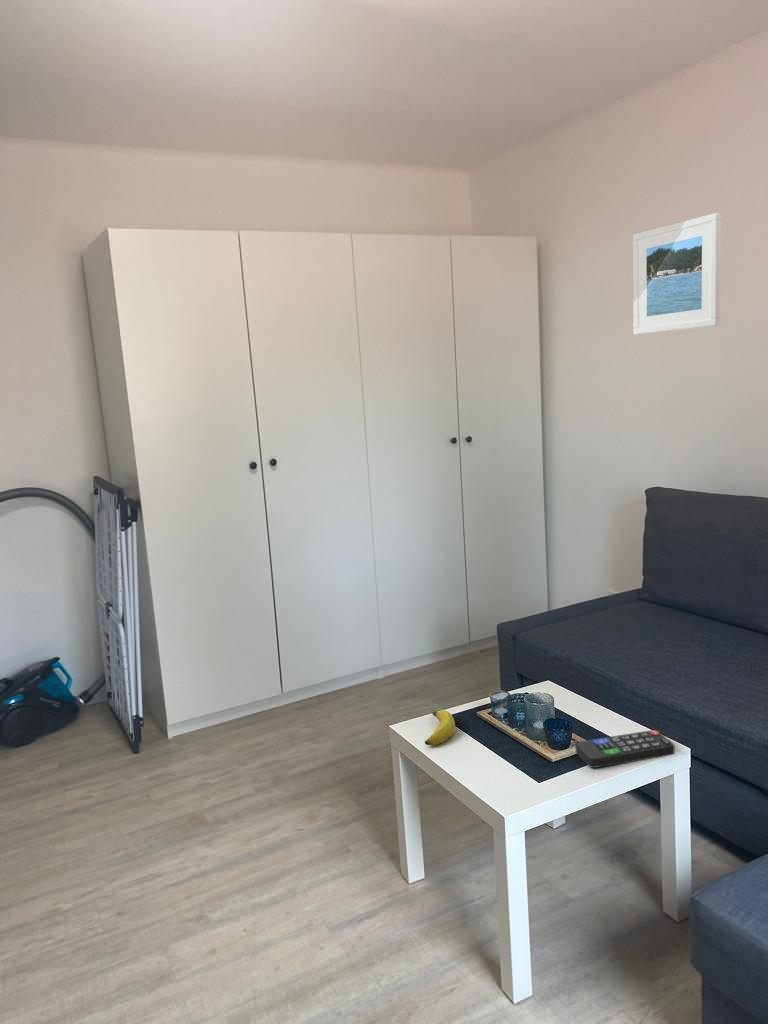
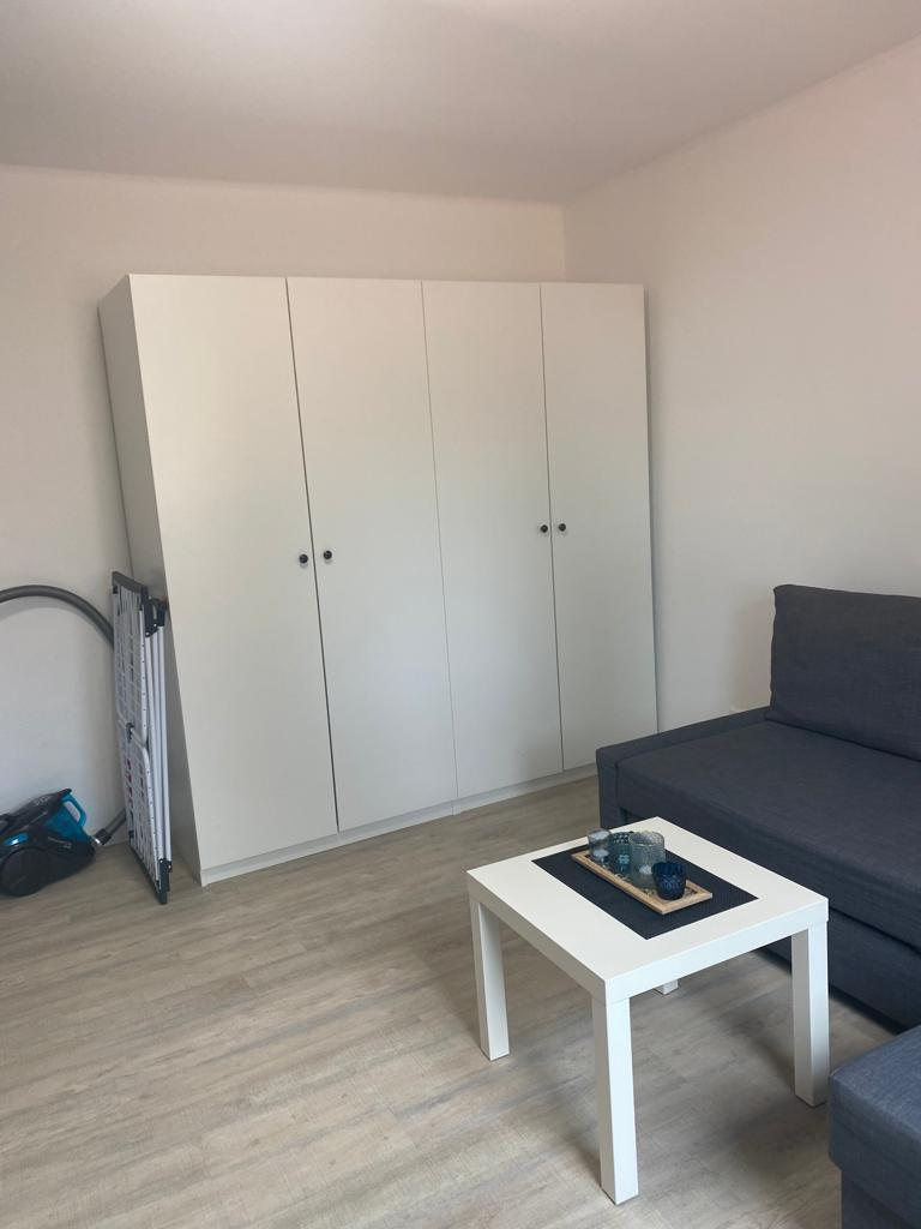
- banana [424,709,456,746]
- remote control [574,729,676,769]
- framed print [632,212,722,335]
